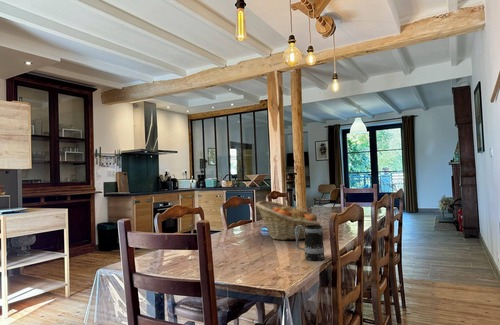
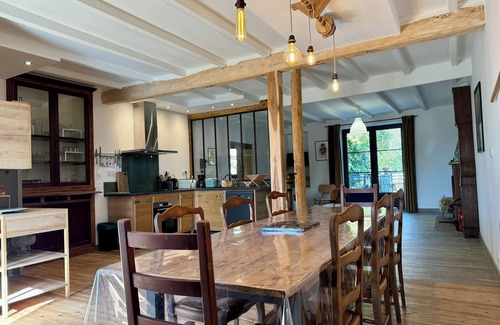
- mug [295,224,325,262]
- fruit basket [254,200,321,241]
